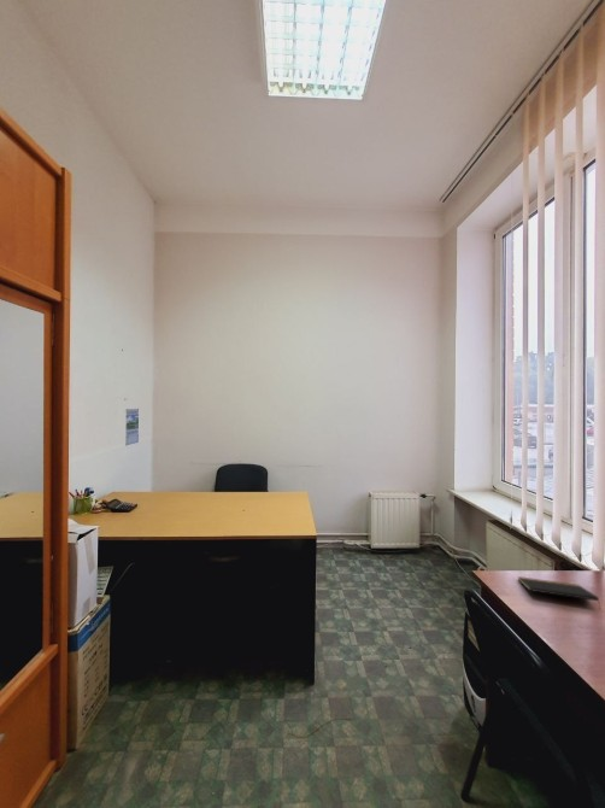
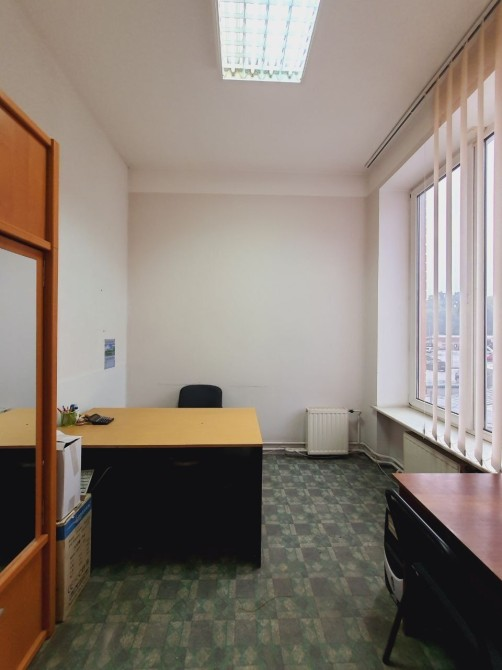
- notepad [517,575,601,609]
